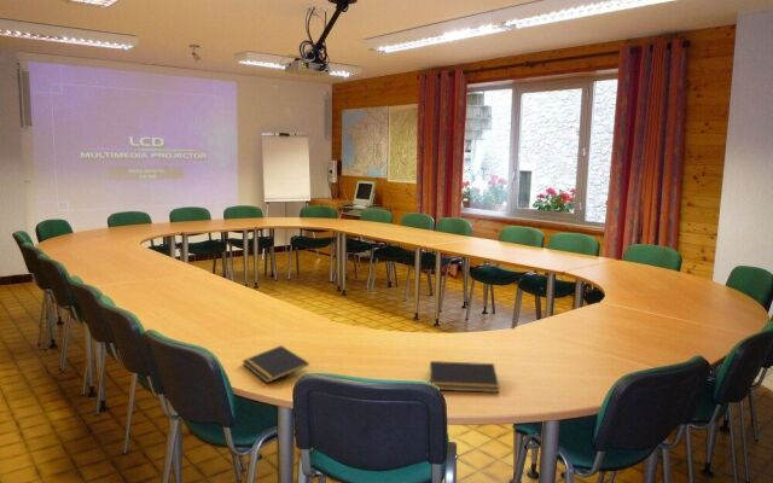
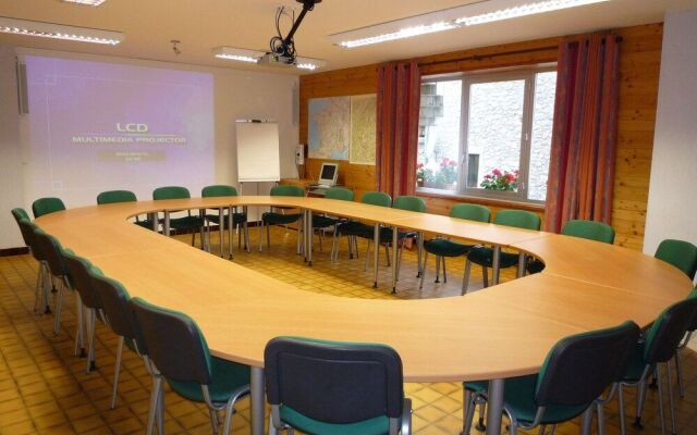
- notepad [428,360,501,394]
- notepad [242,344,310,384]
